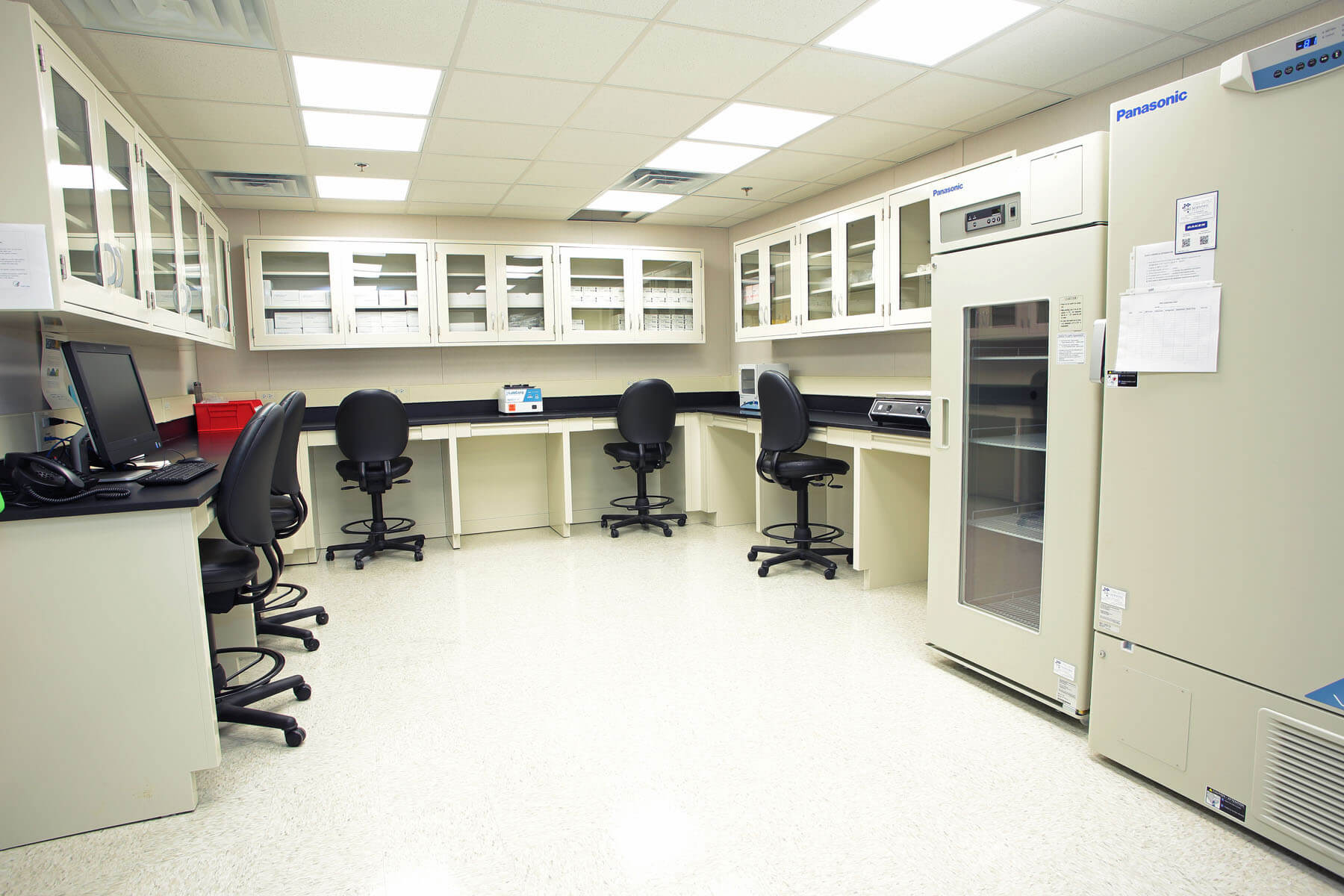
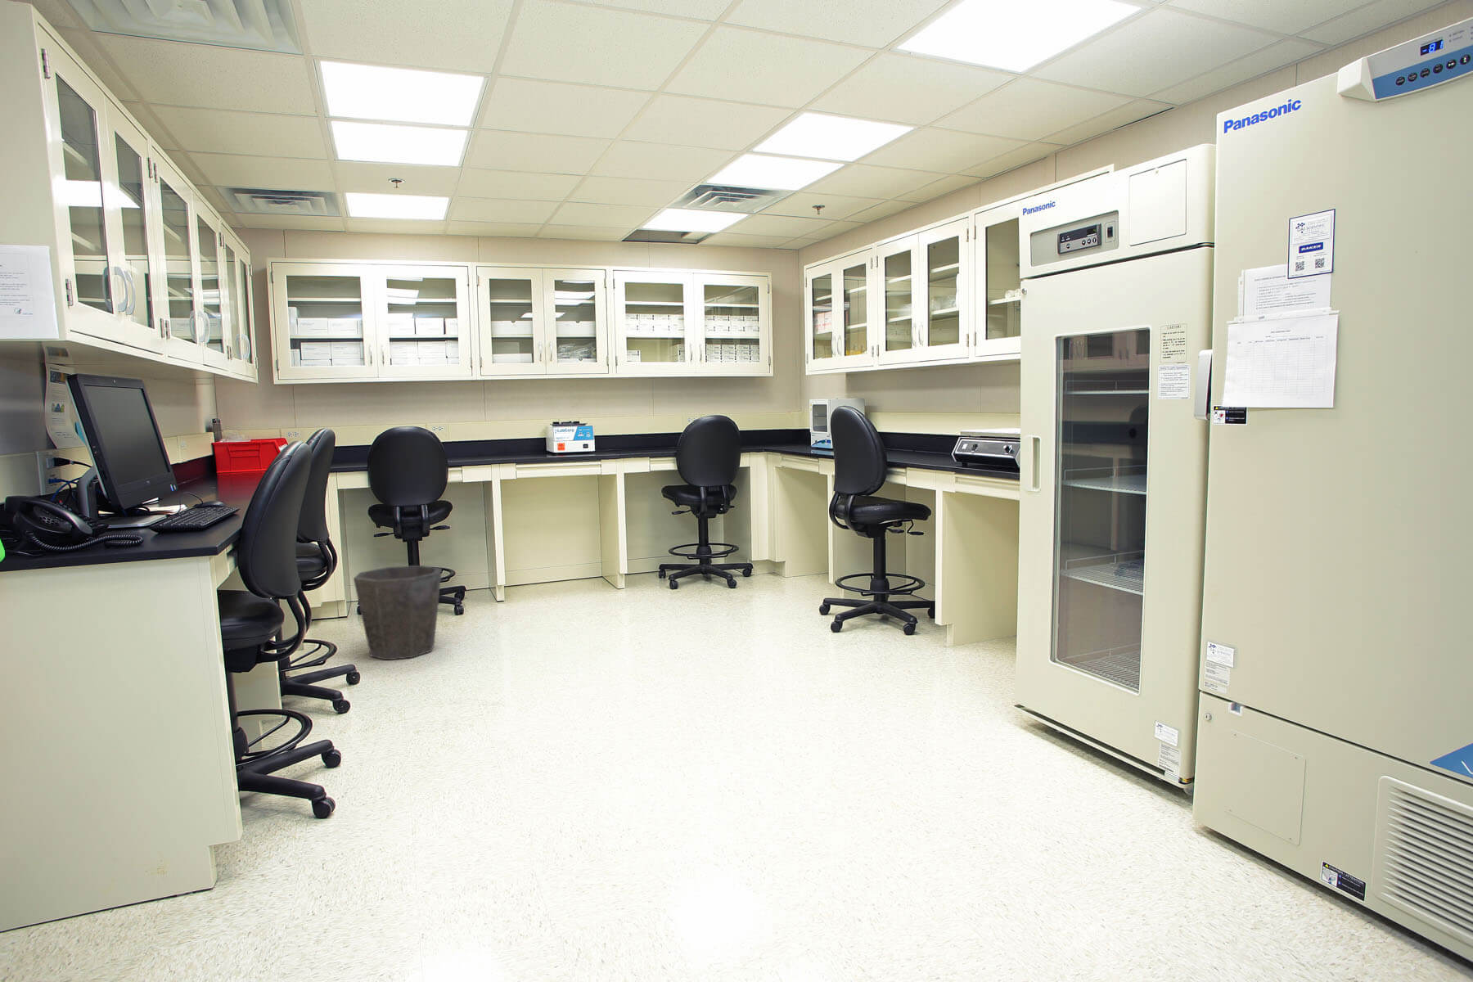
+ waste bin [353,564,443,661]
